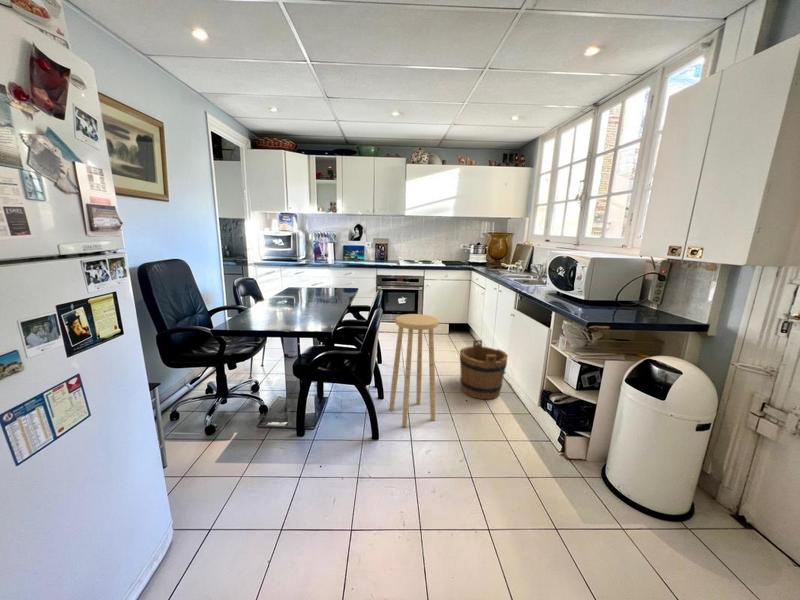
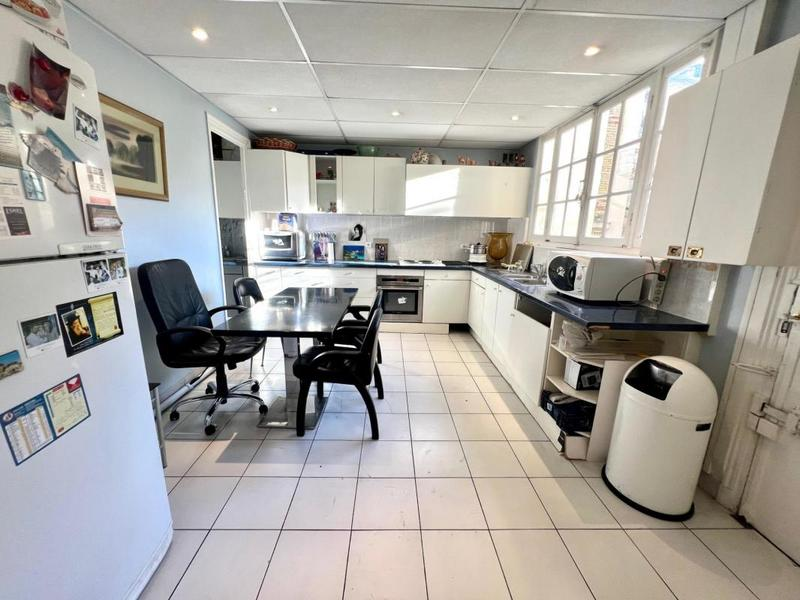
- bucket [459,339,509,400]
- stool [388,313,440,428]
